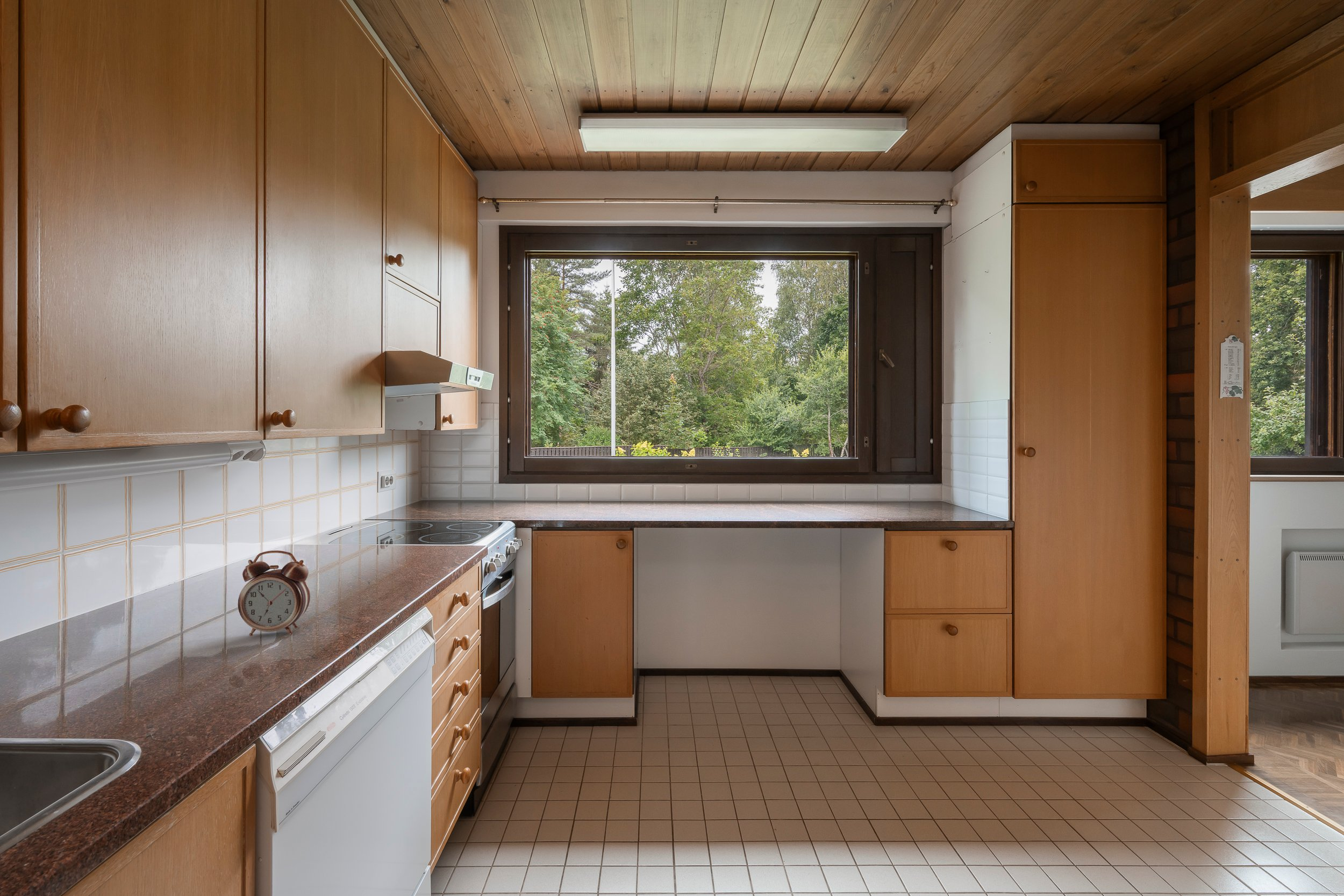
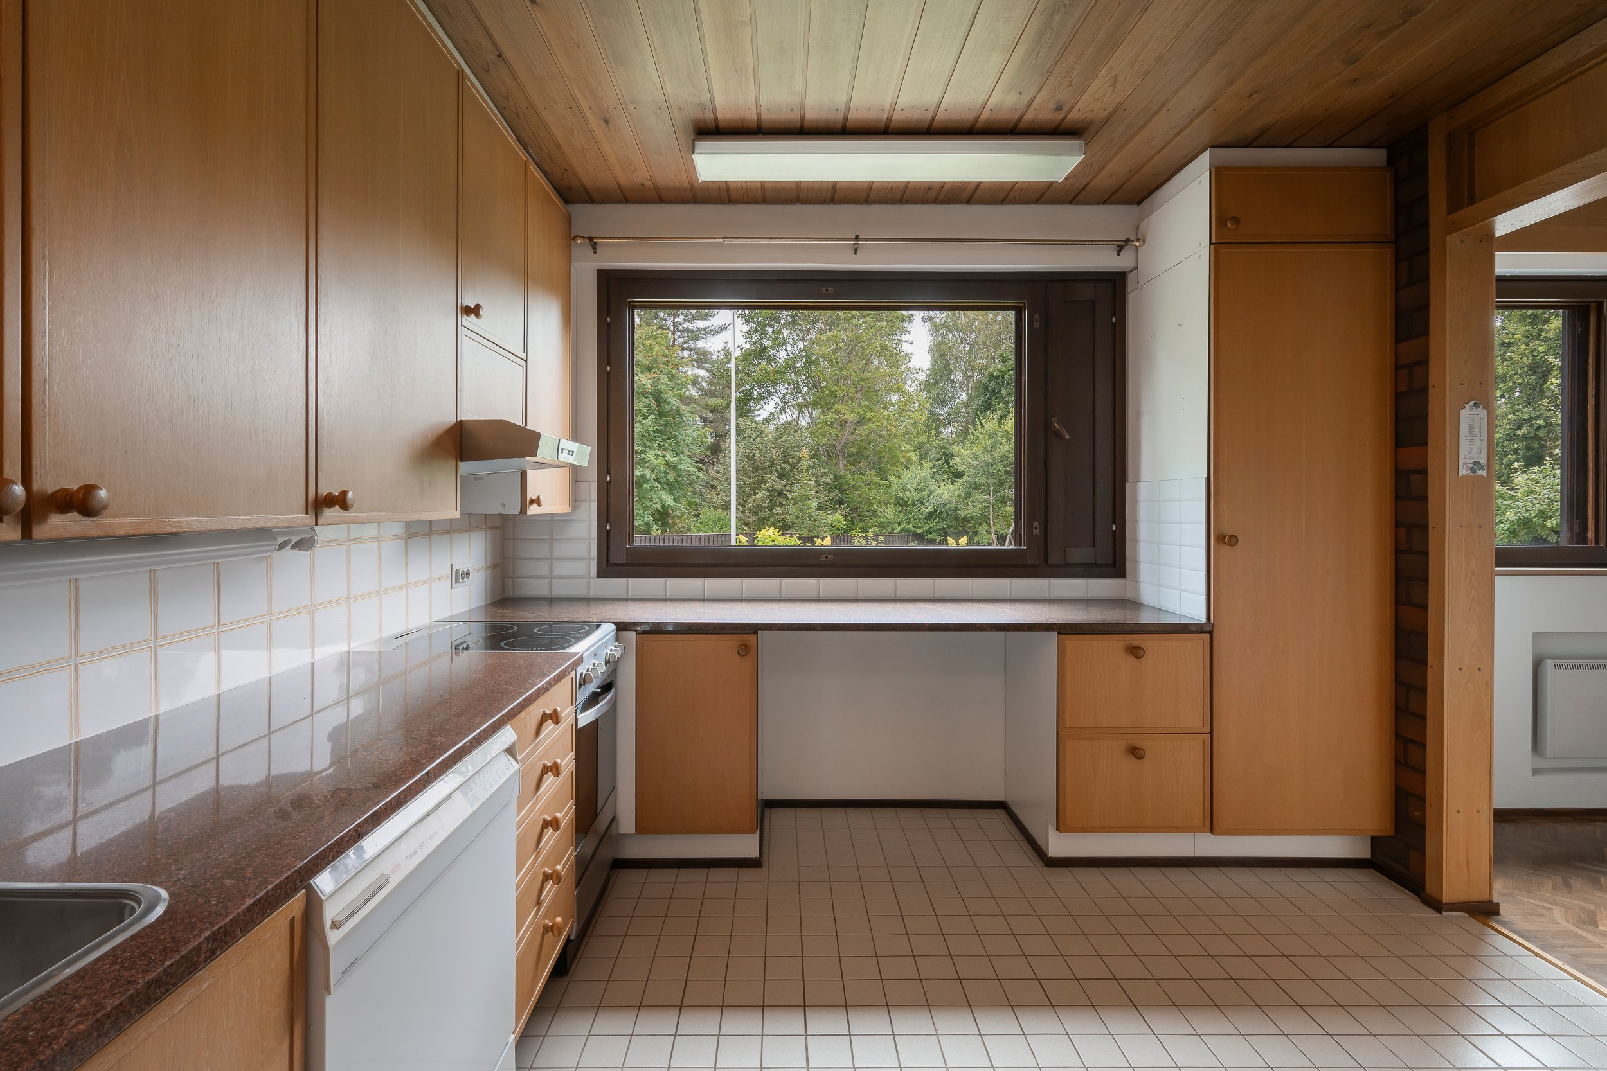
- alarm clock [238,550,311,636]
